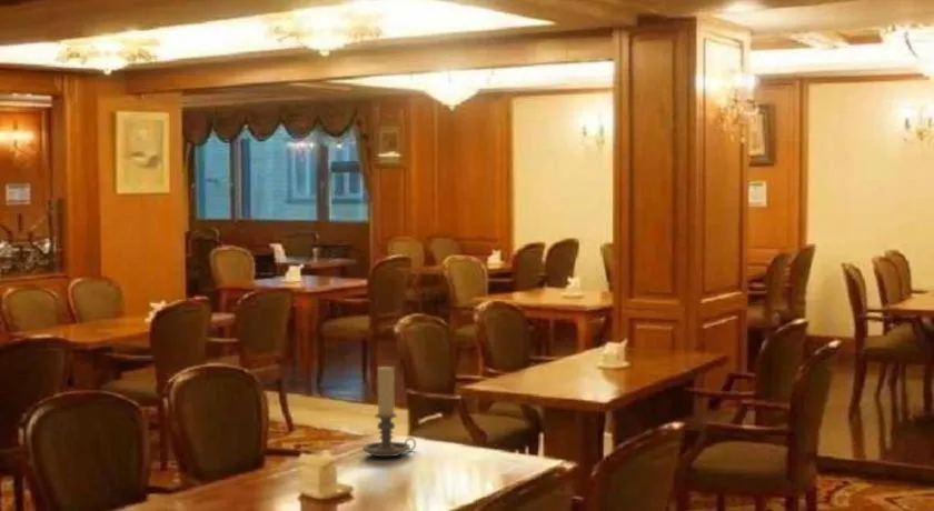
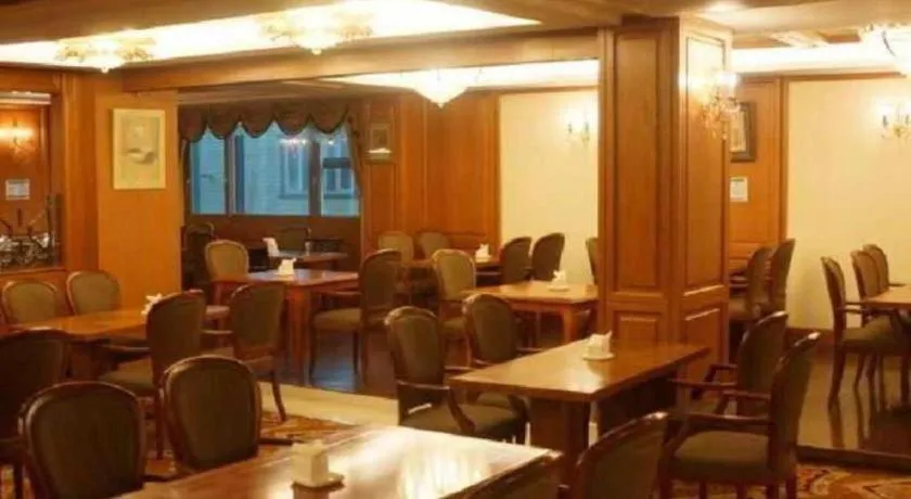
- candle holder [361,365,417,458]
